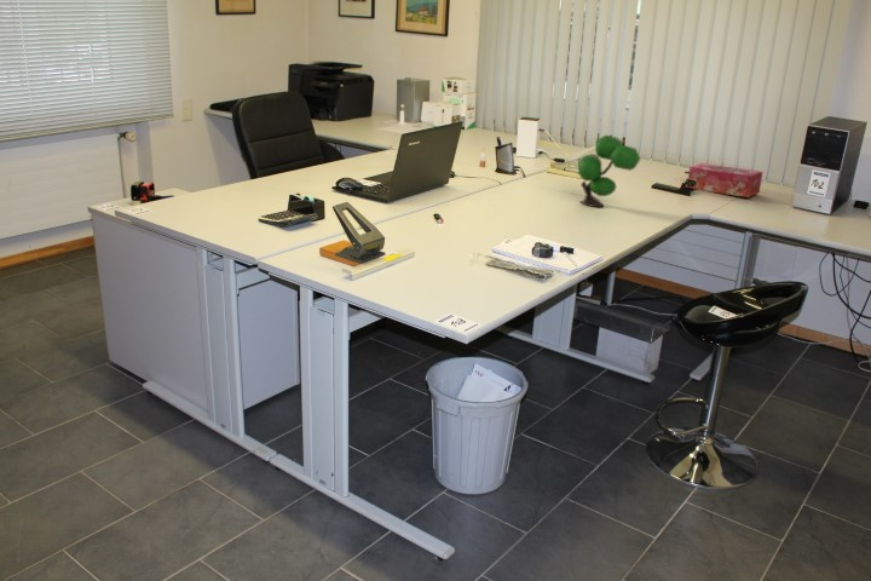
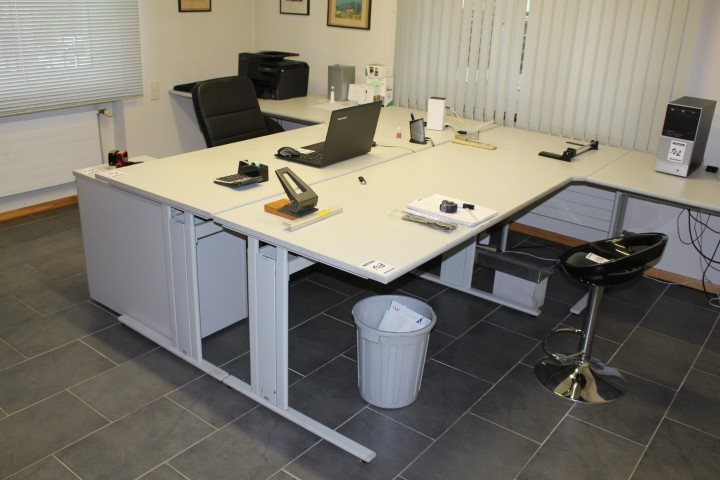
- plant [577,134,641,208]
- tissue box [687,162,765,199]
